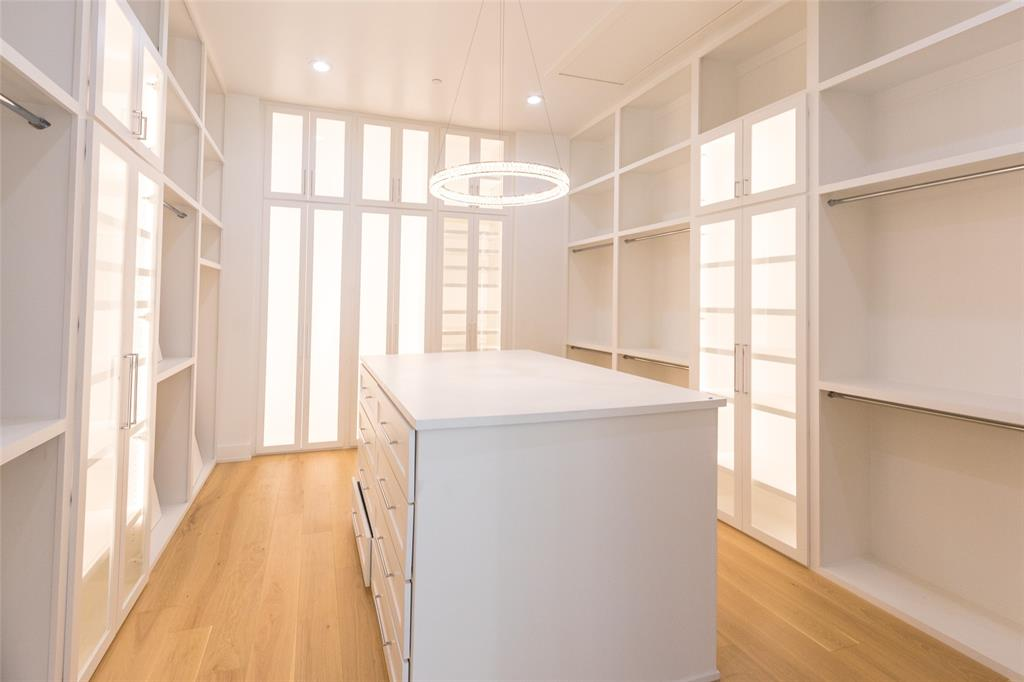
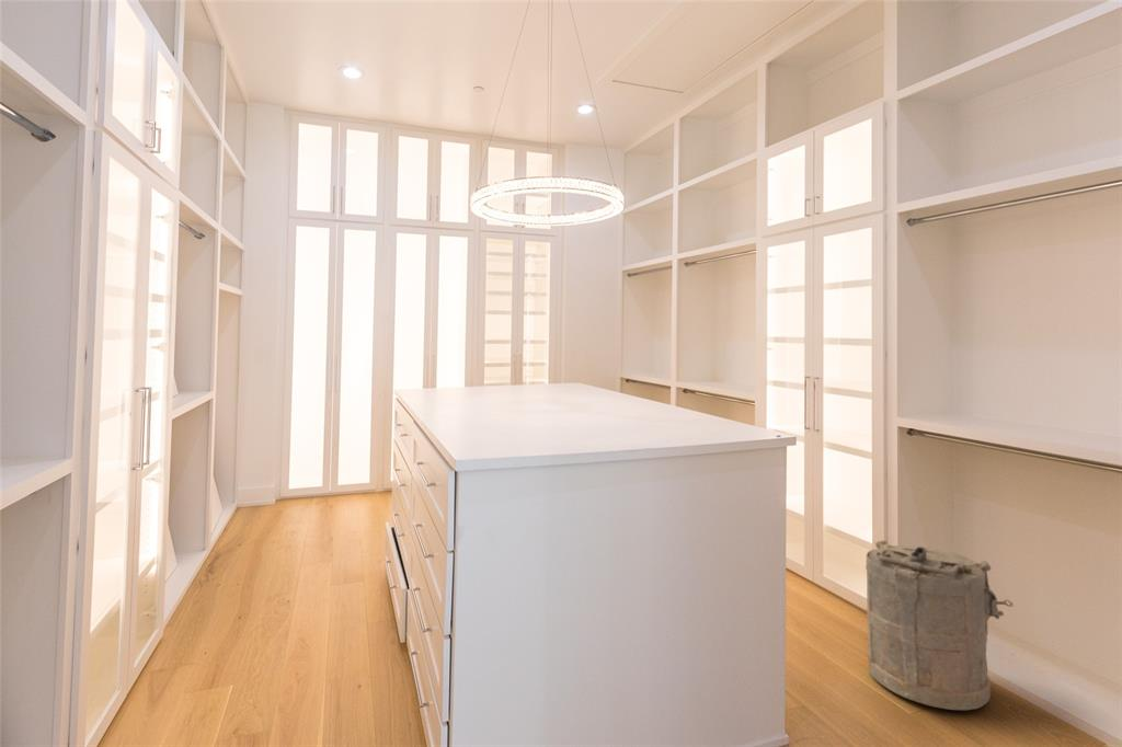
+ laundry hamper [865,539,1014,711]
